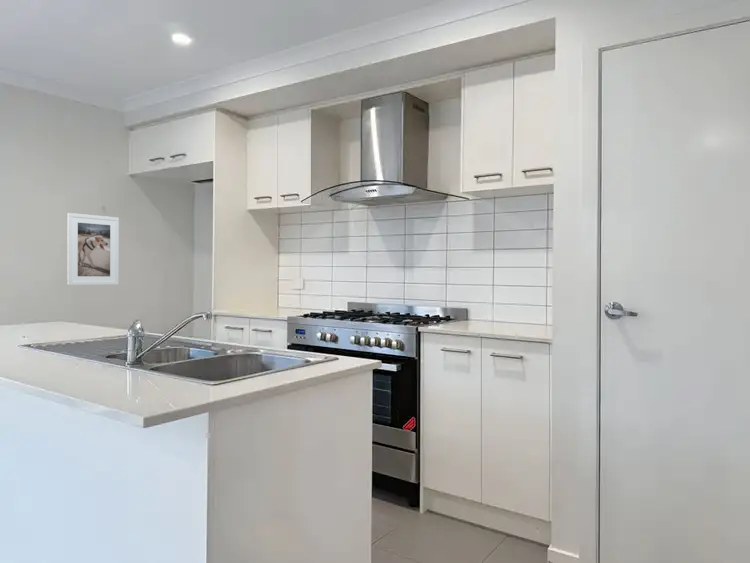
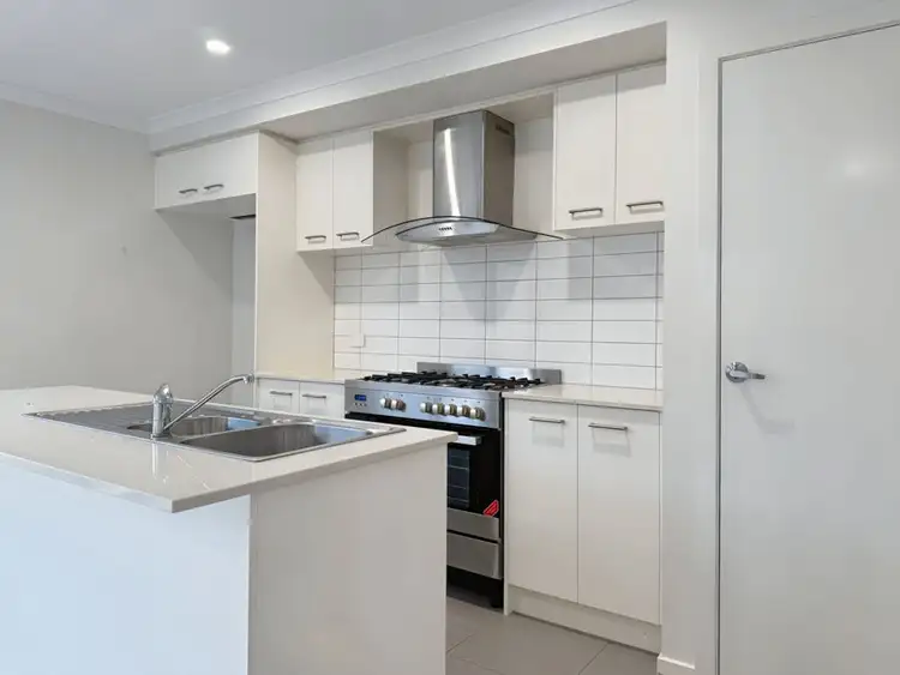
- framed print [67,212,120,286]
